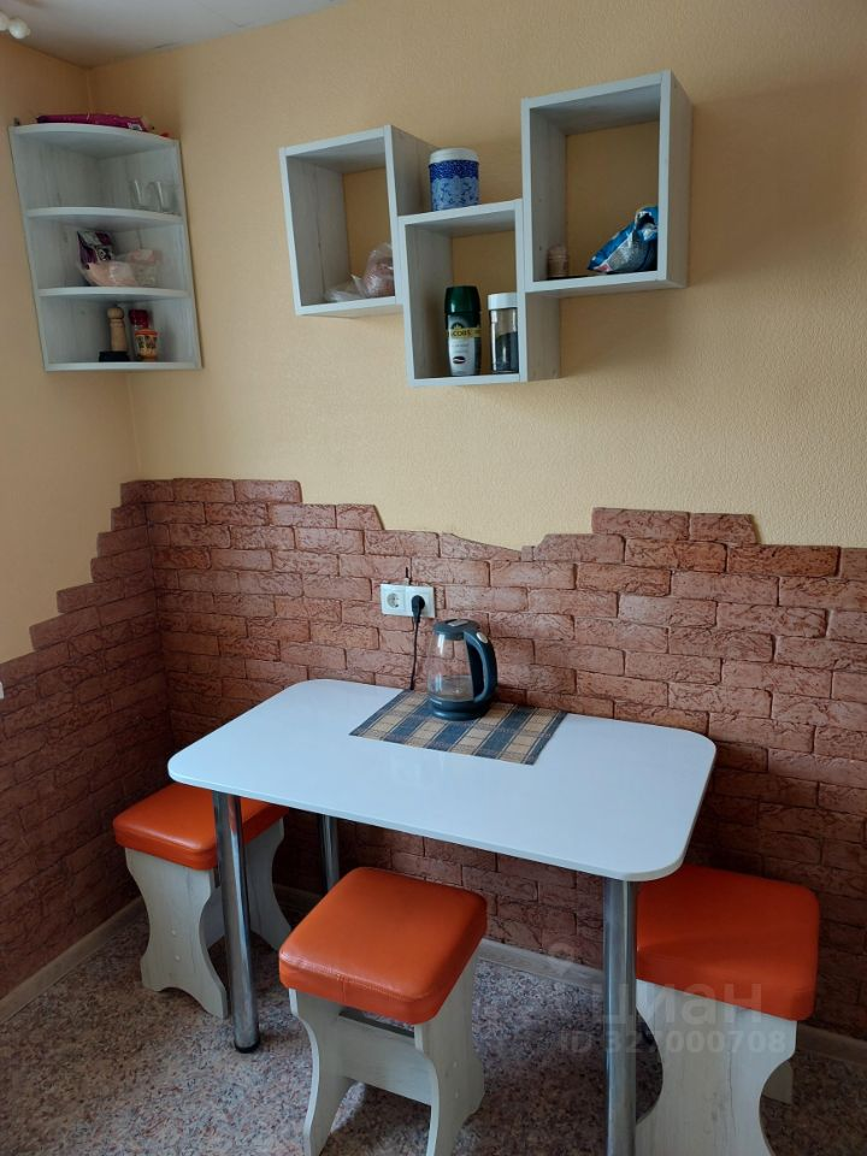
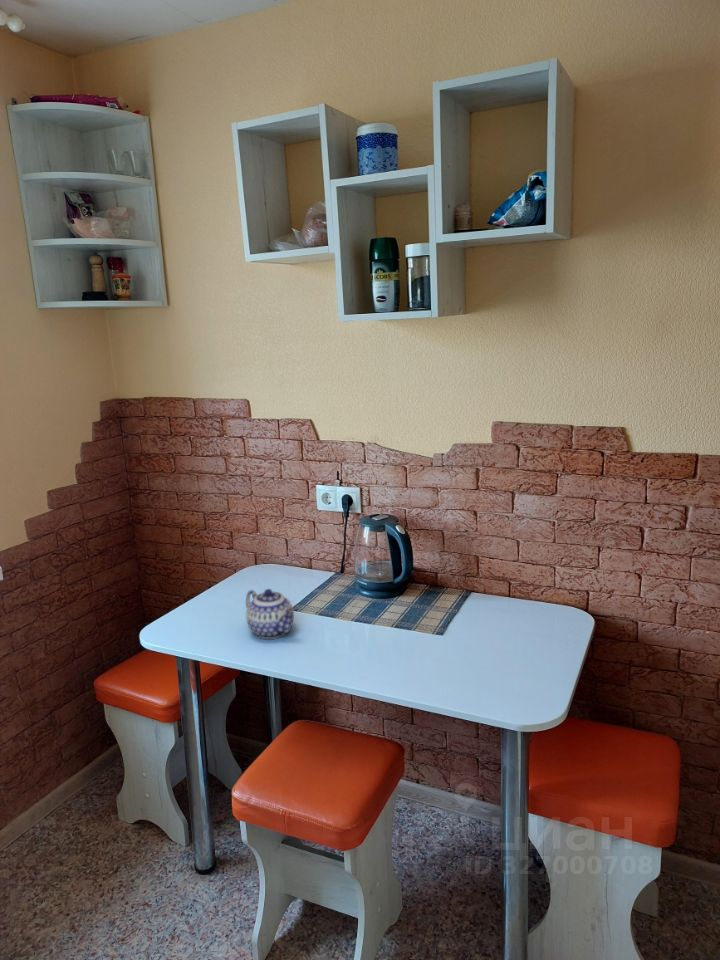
+ teapot [245,588,295,640]
